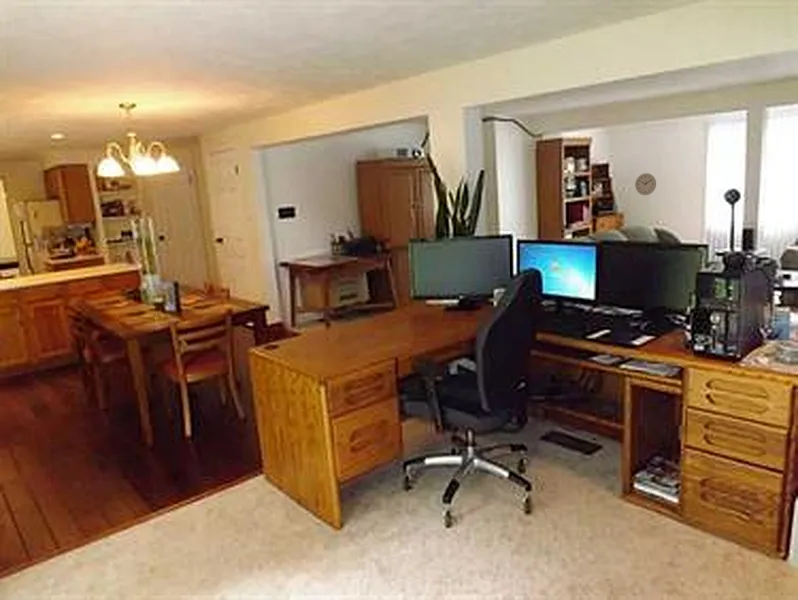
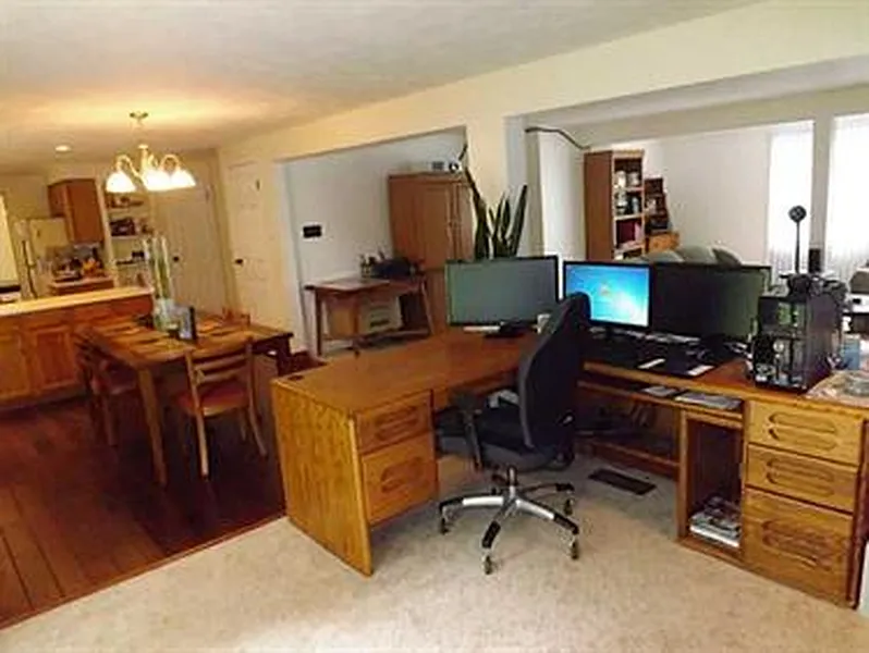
- wall clock [634,172,657,196]
